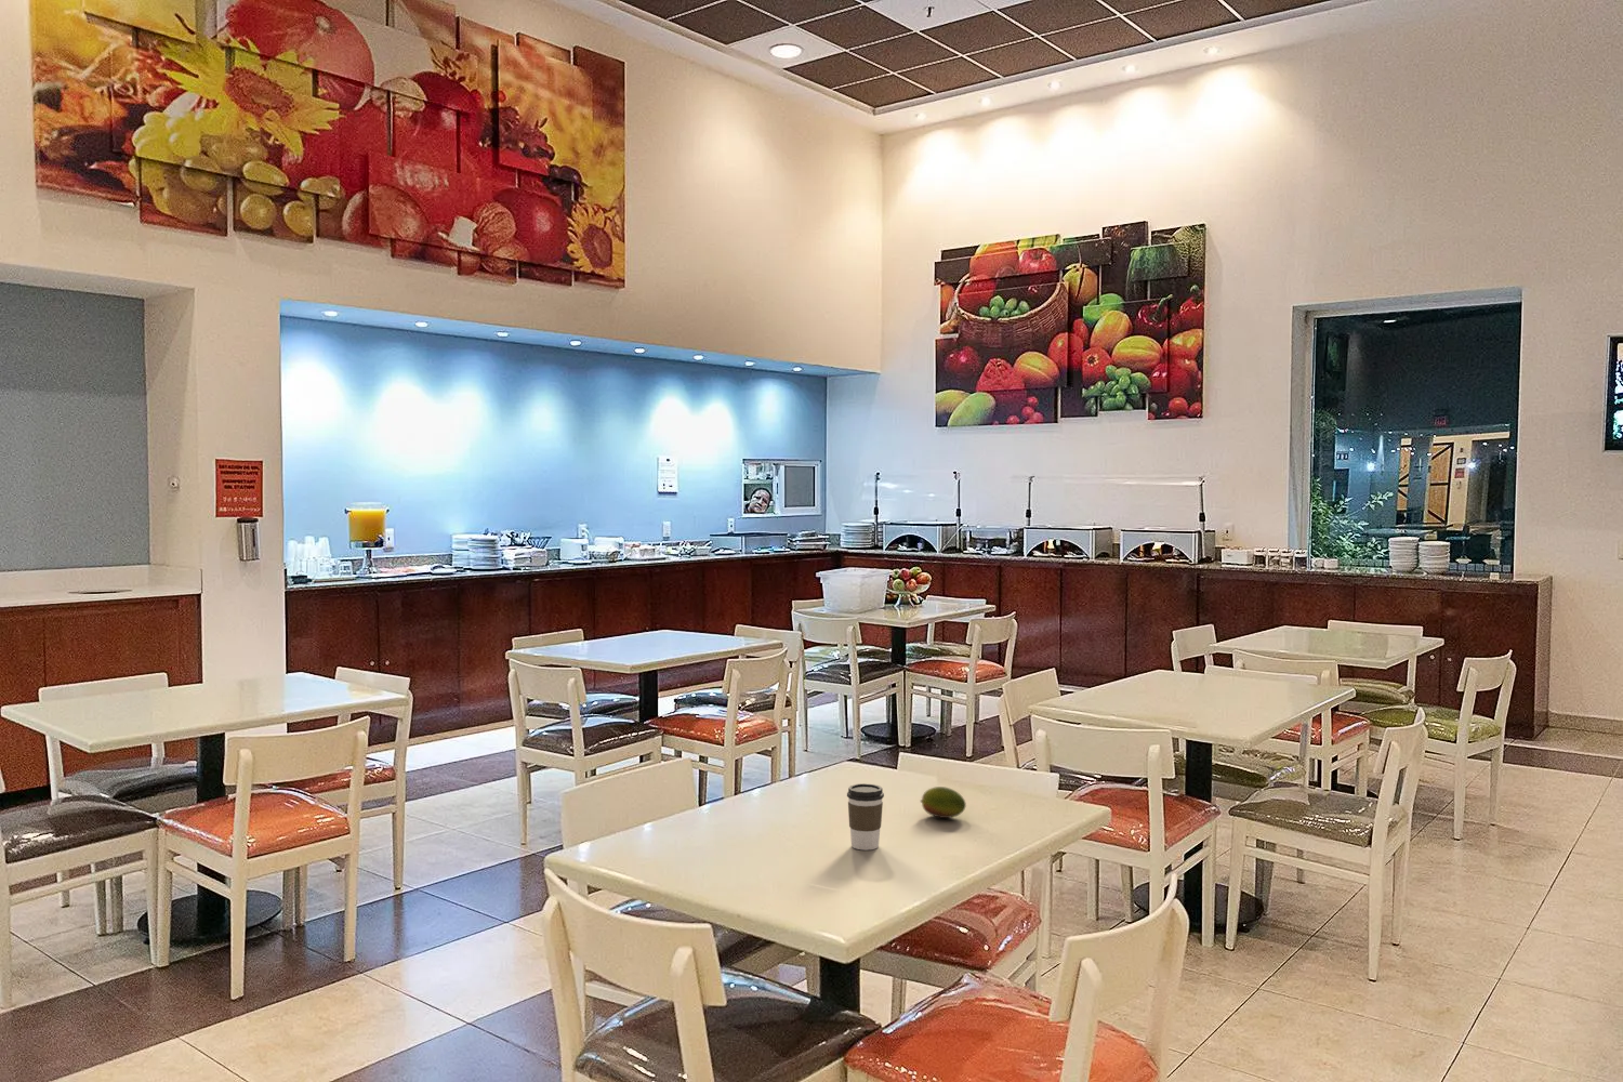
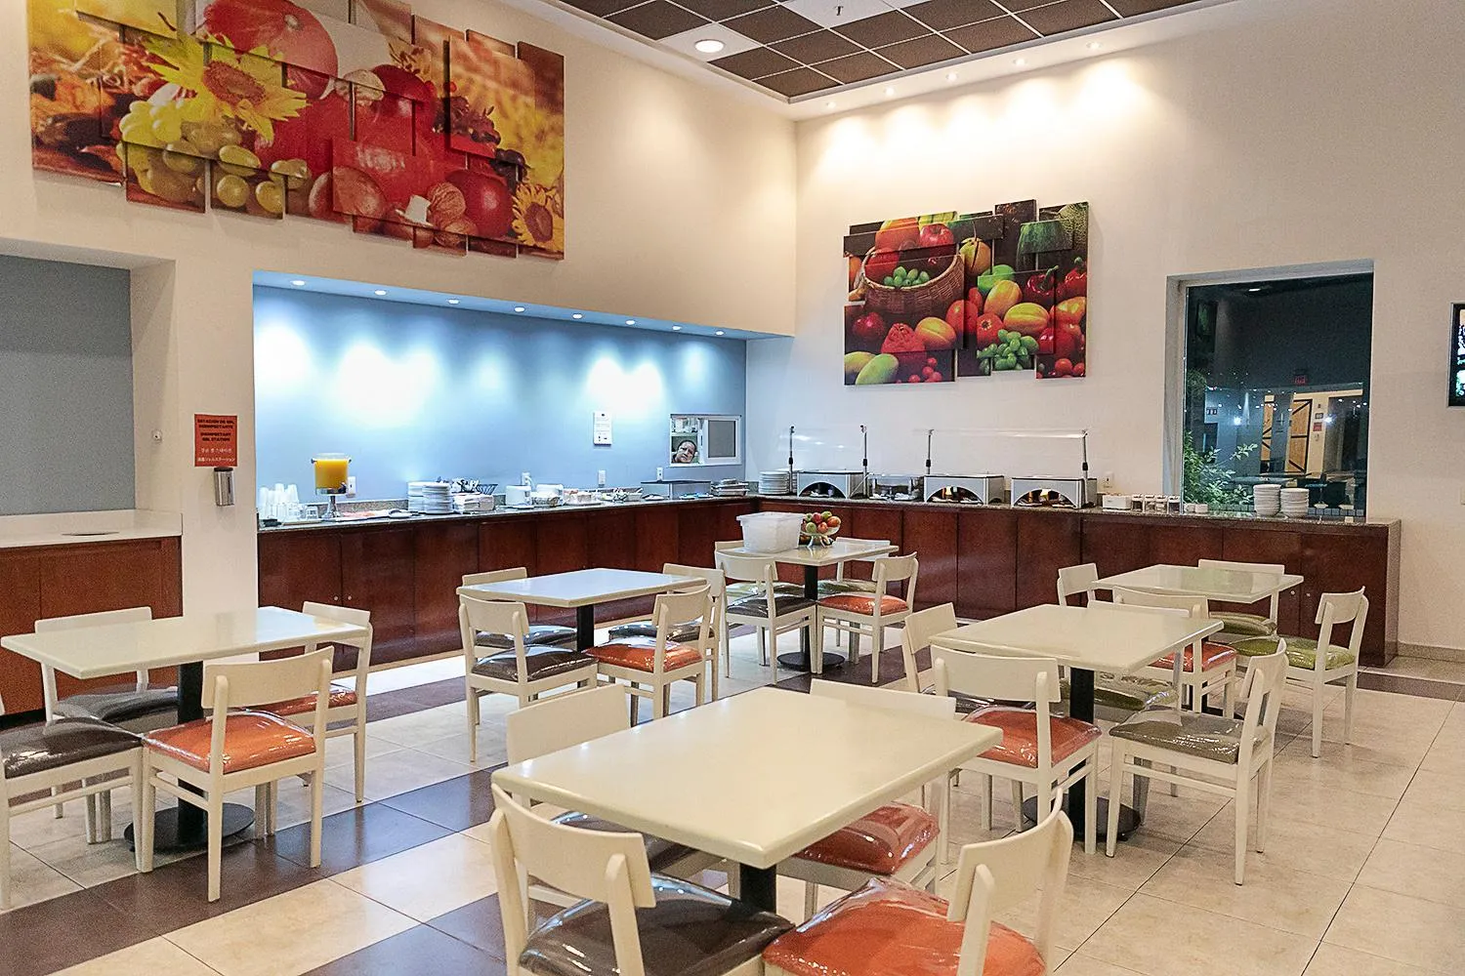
- fruit [920,785,967,819]
- coffee cup [847,783,885,851]
